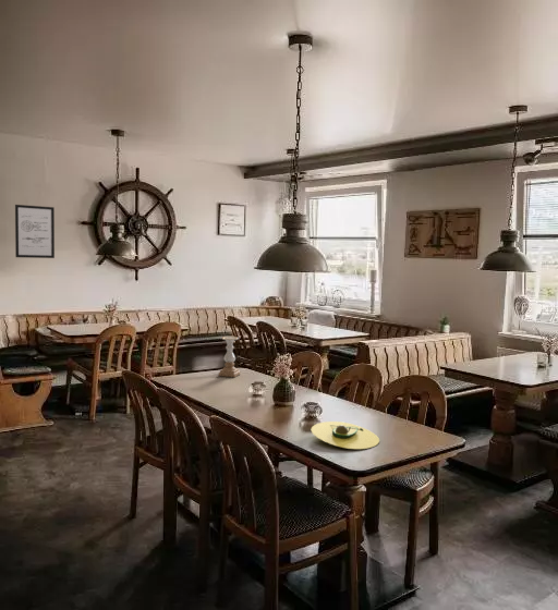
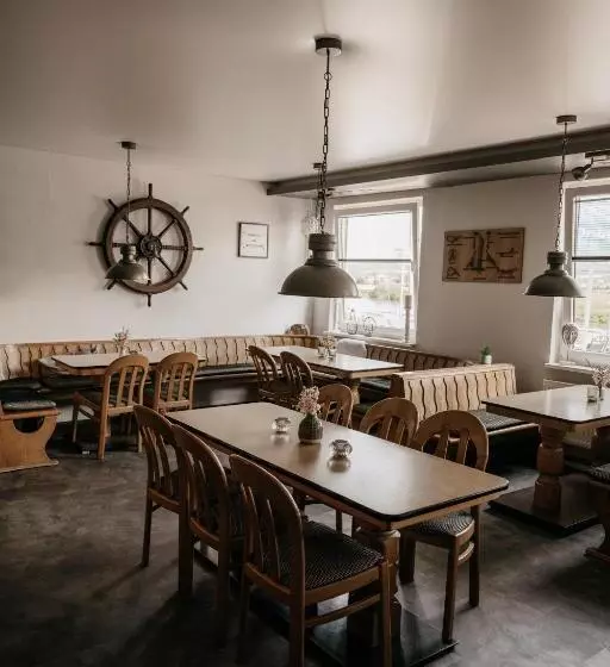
- wall art [14,204,56,259]
- candle holder [218,335,241,378]
- avocado [311,420,380,450]
